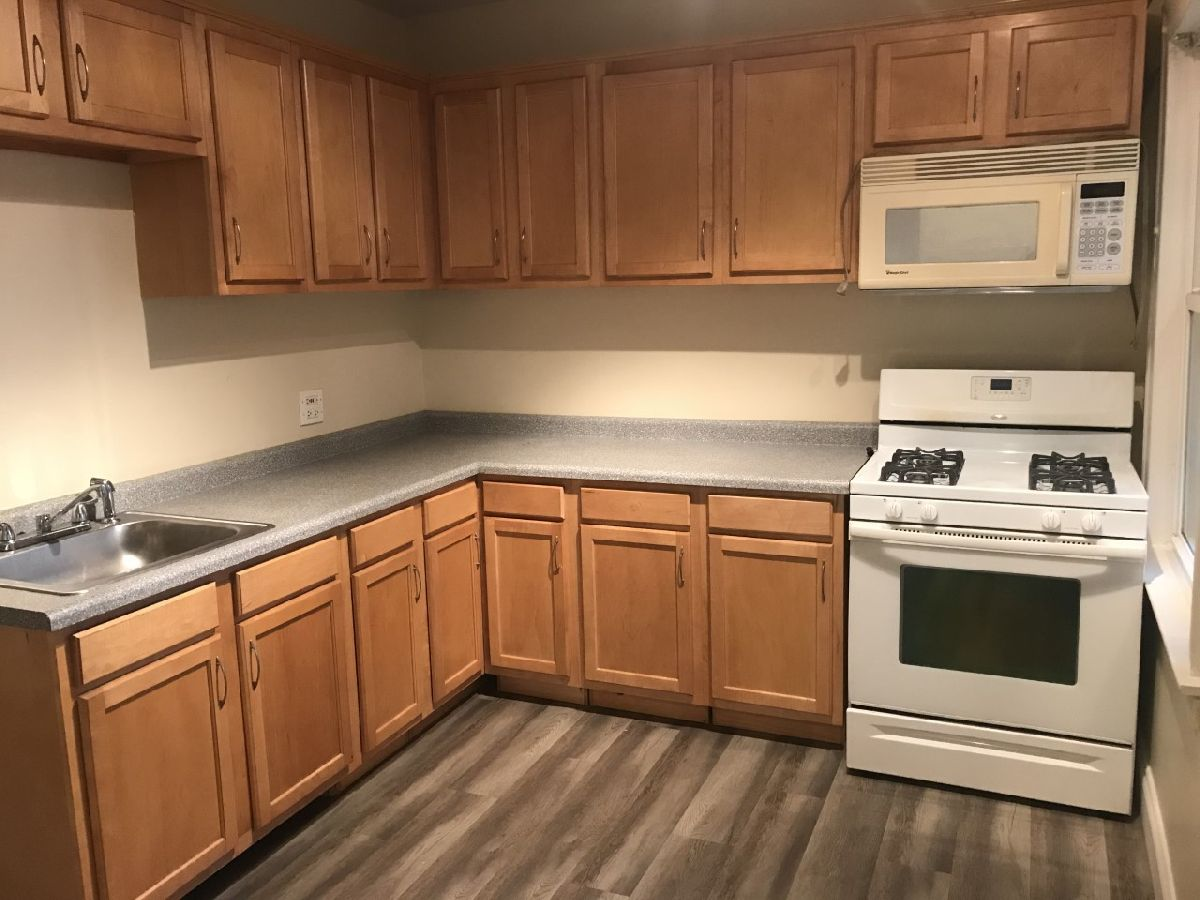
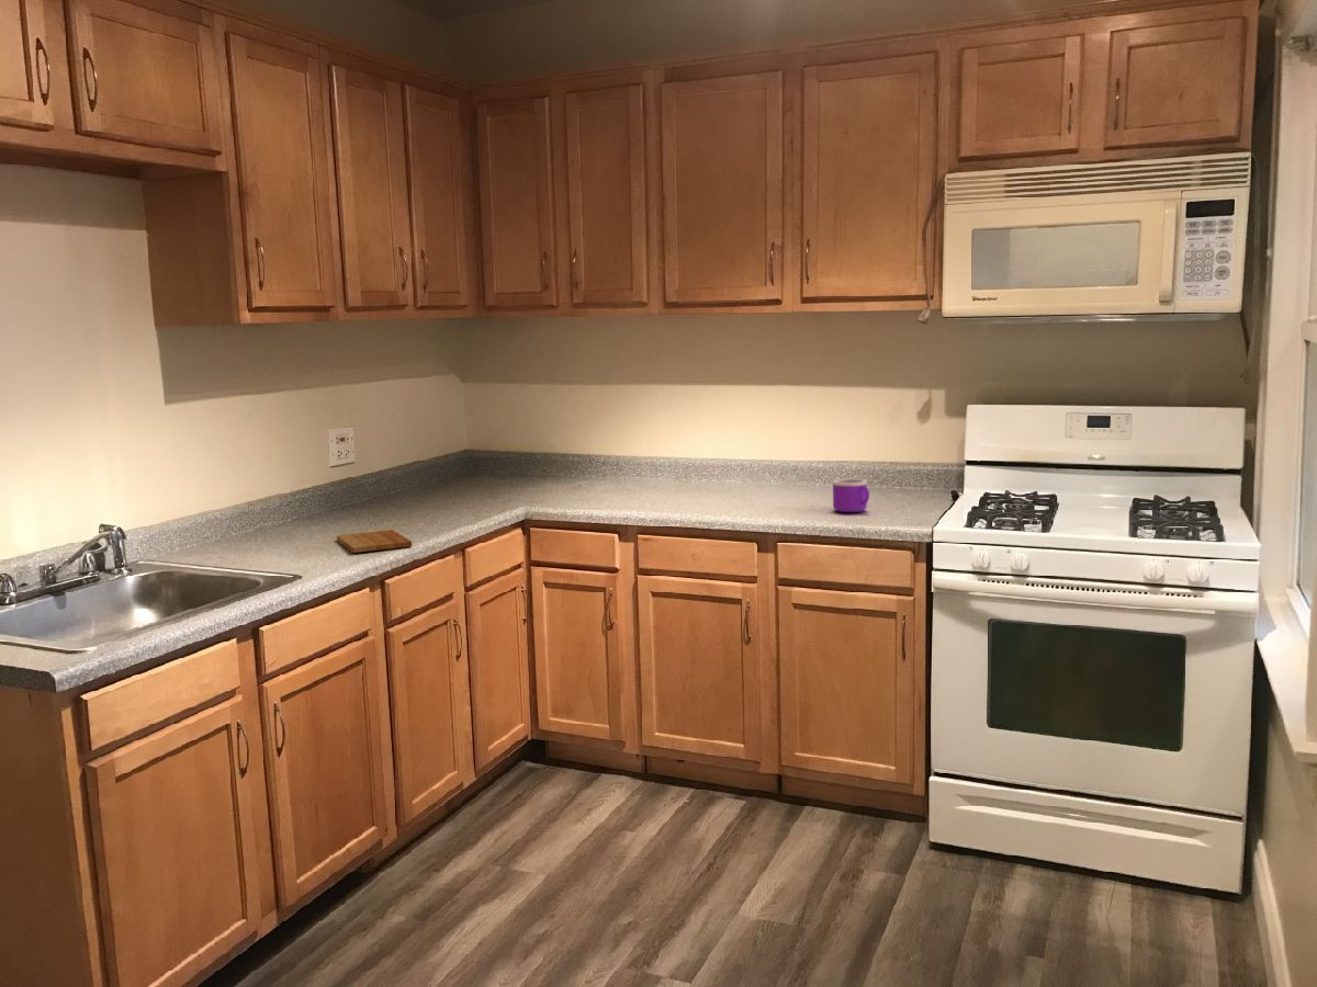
+ cutting board [336,529,413,554]
+ mug [832,478,870,513]
